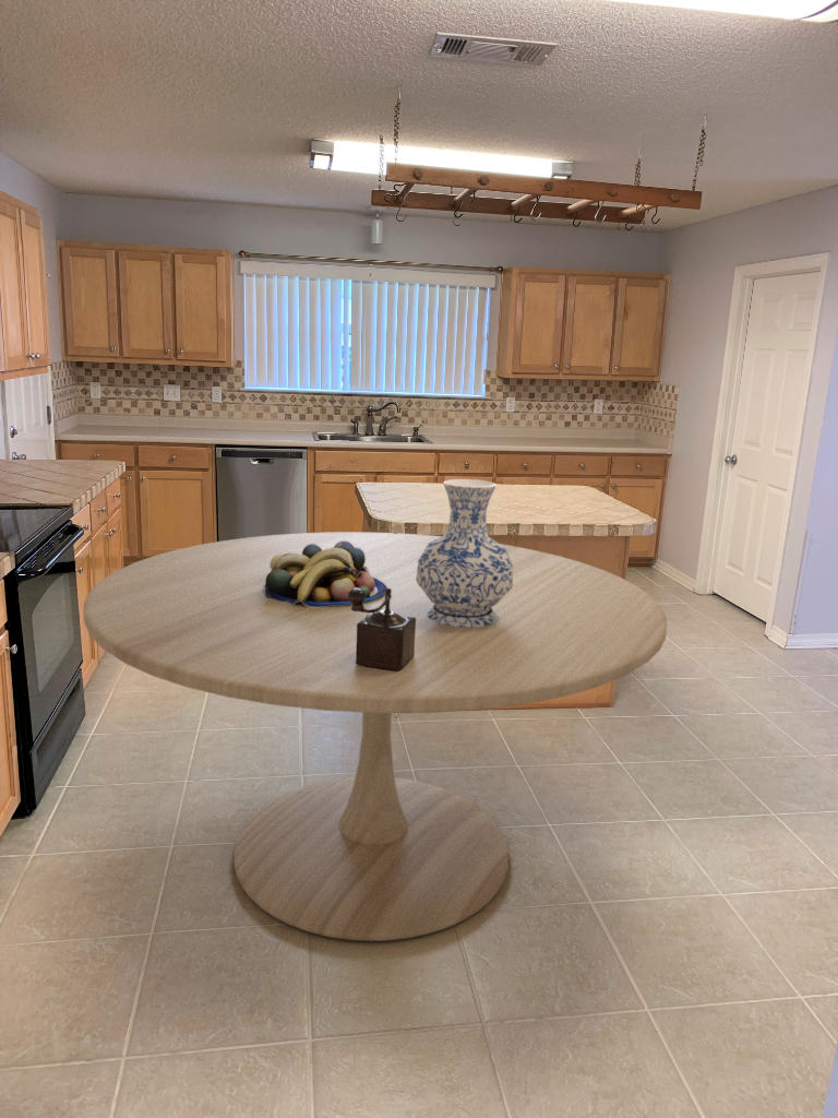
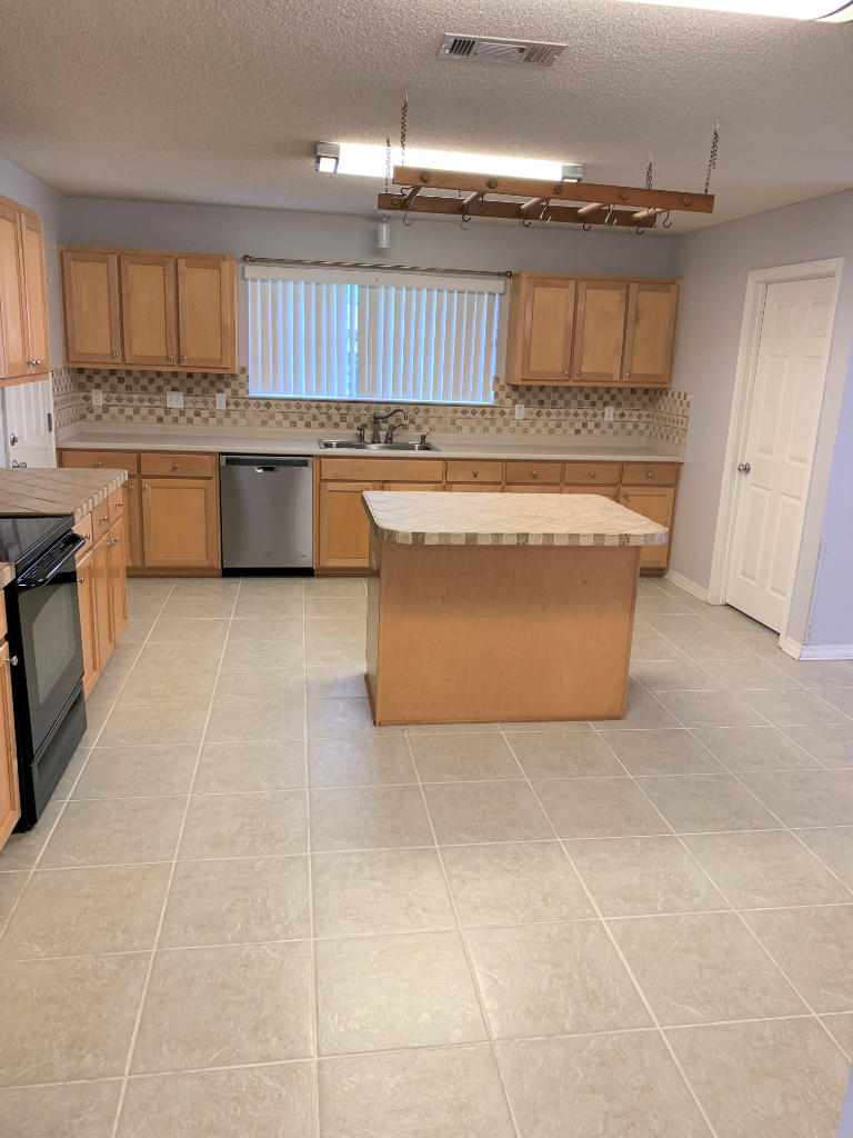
- pepper mill [348,588,416,671]
- vase [416,478,513,627]
- fruit bowl [264,542,387,607]
- dining table [83,531,668,942]
